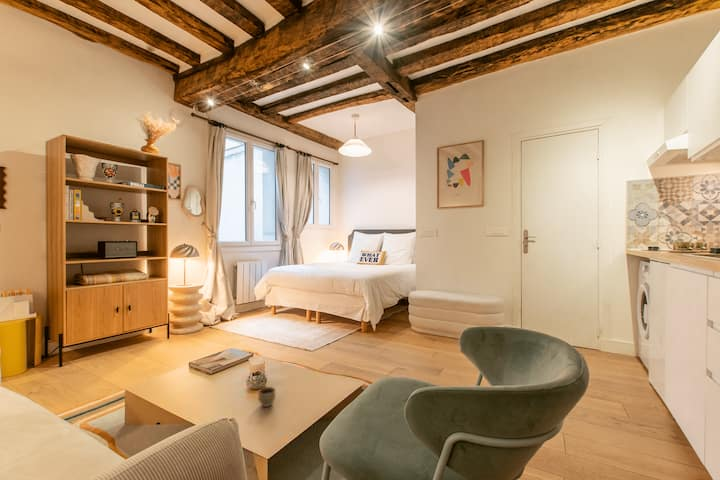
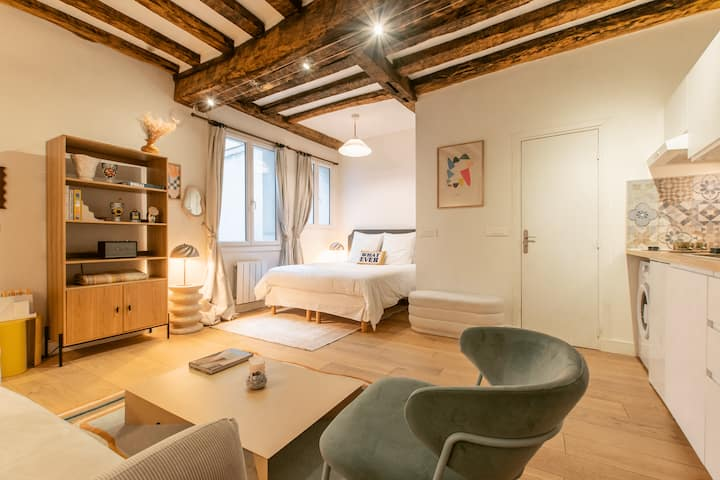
- cup [257,386,277,408]
